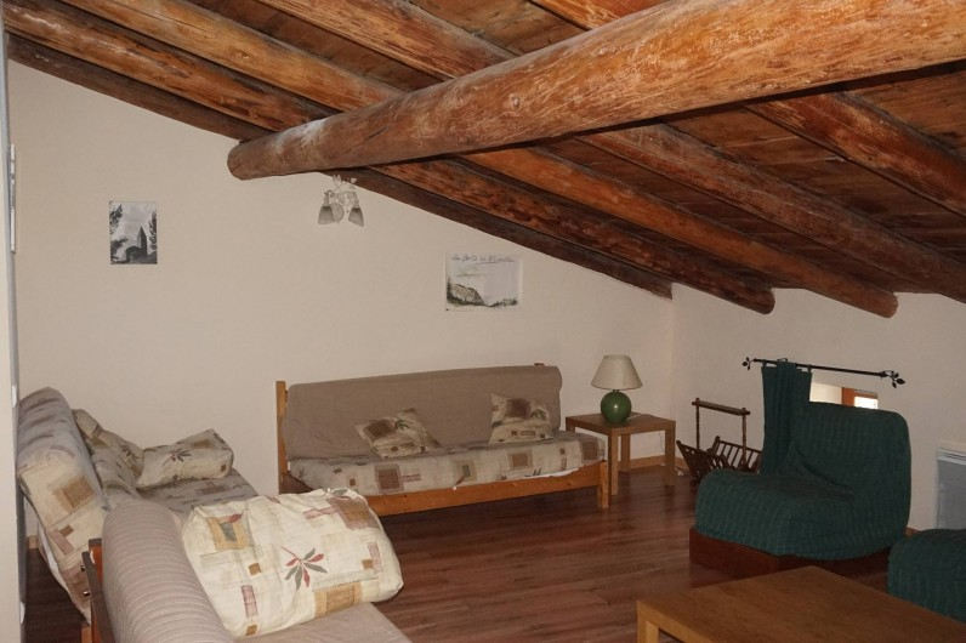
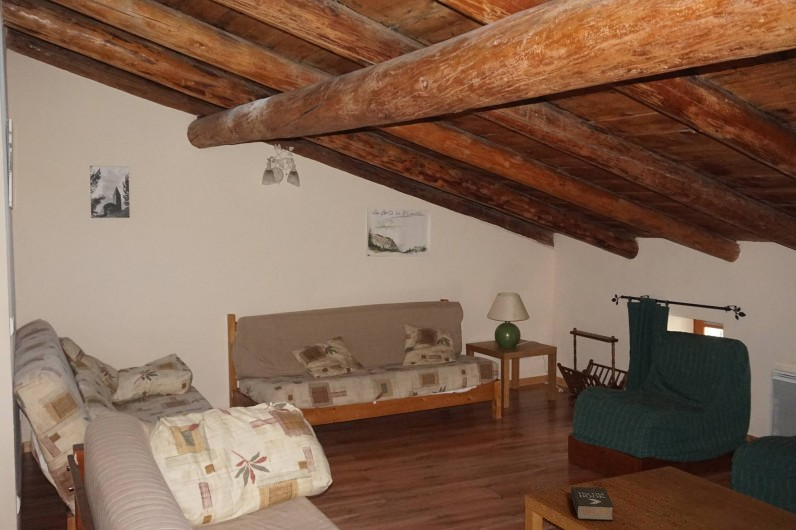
+ book [570,486,615,521]
